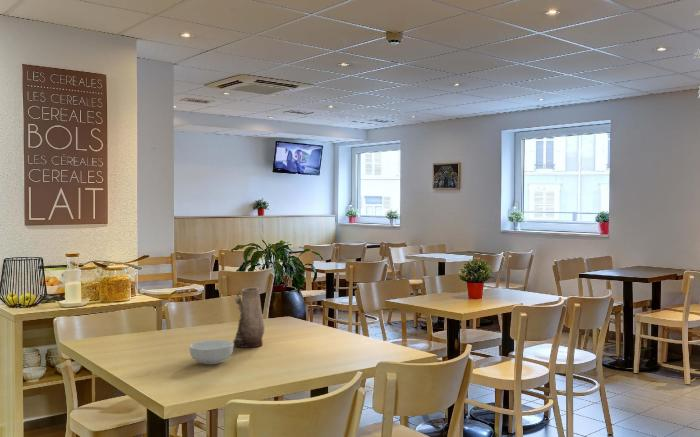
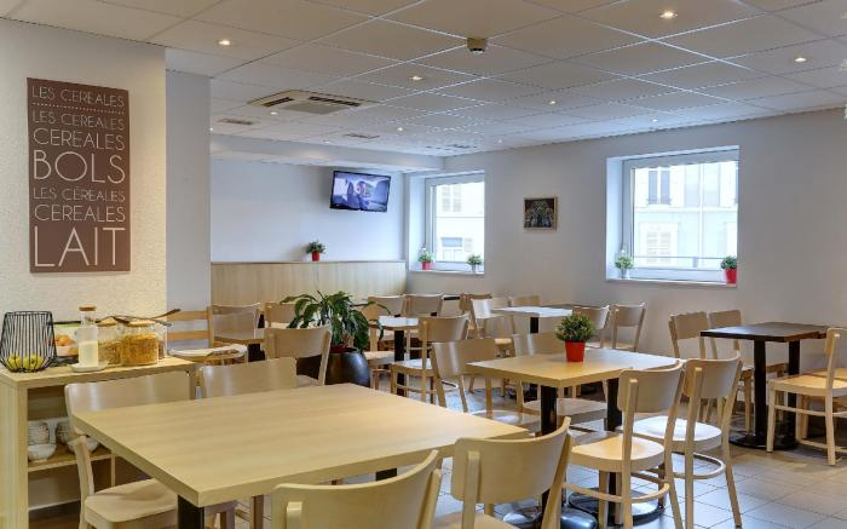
- vase [232,287,266,349]
- cereal bowl [189,339,234,365]
